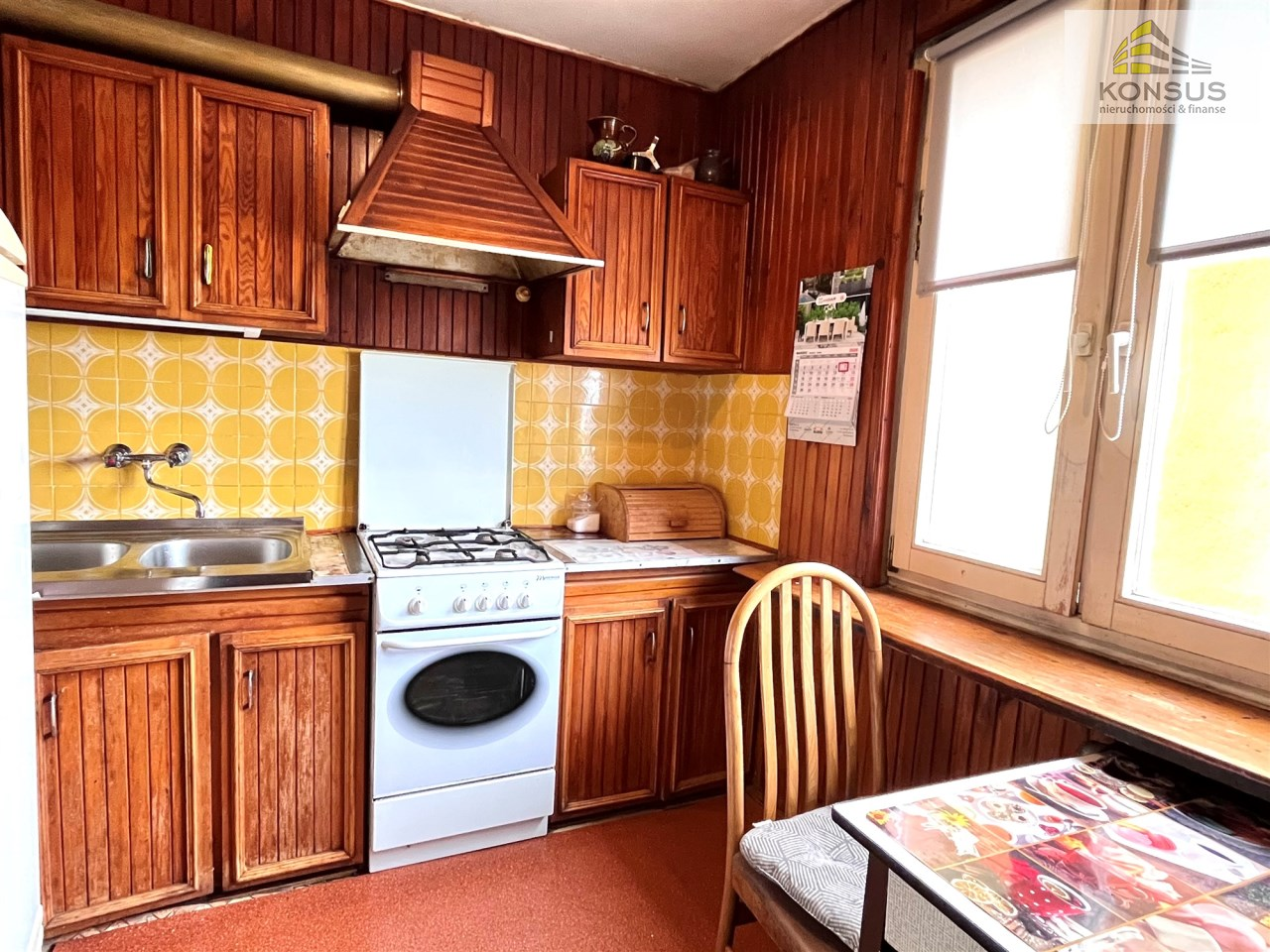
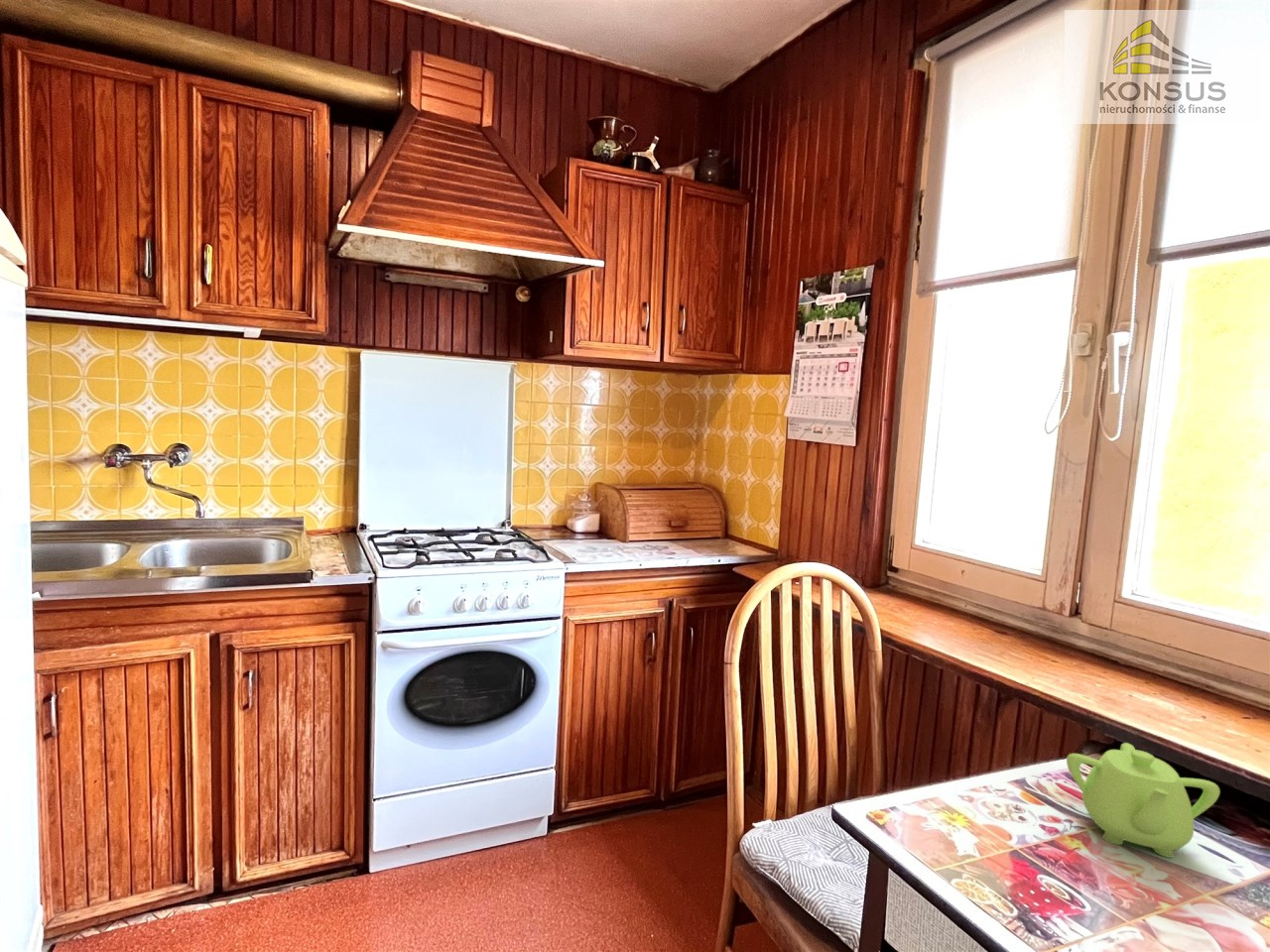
+ teapot [1066,742,1221,859]
